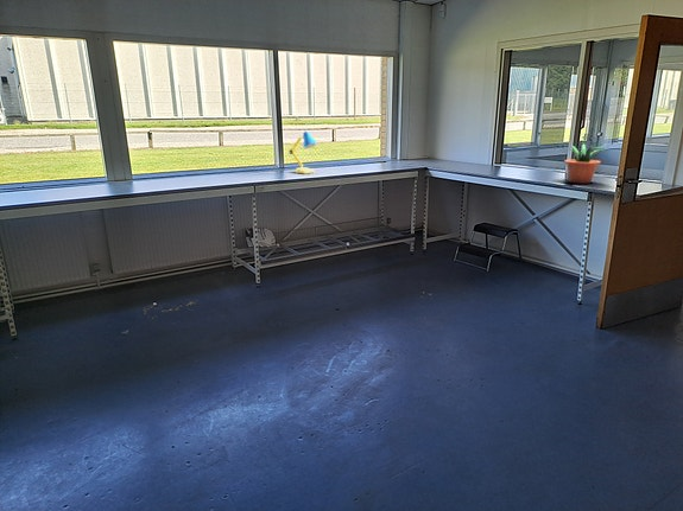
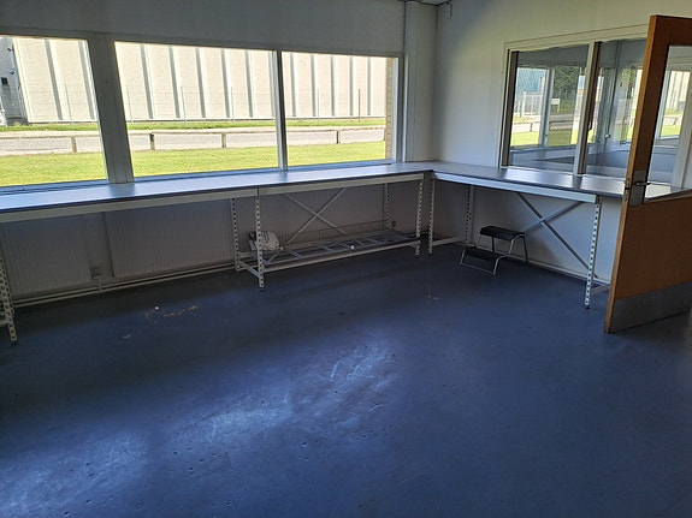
- desk lamp [289,130,318,174]
- potted plant [563,142,607,185]
